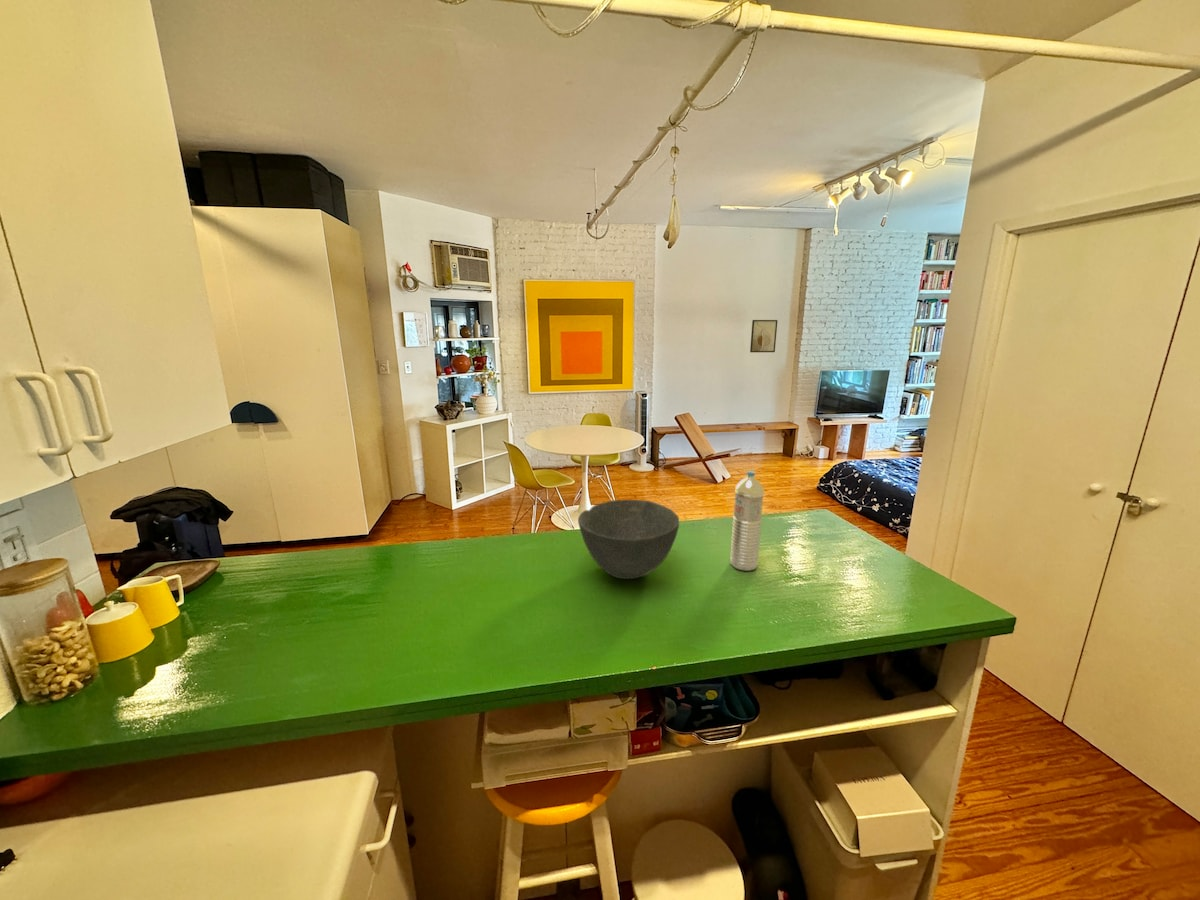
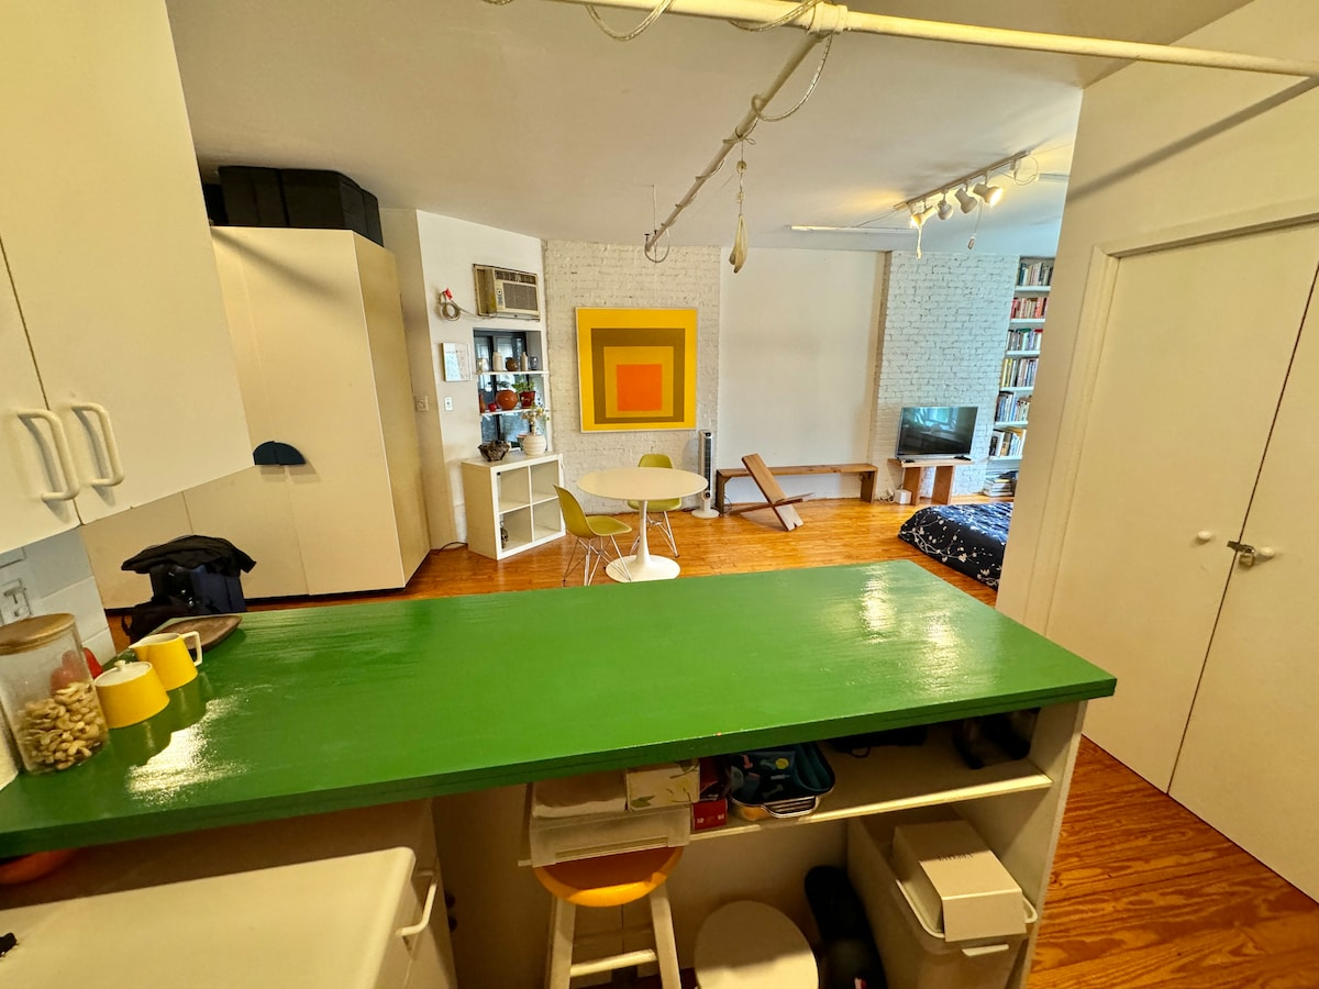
- water bottle [729,470,765,572]
- bowl [577,499,680,580]
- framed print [749,319,778,353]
